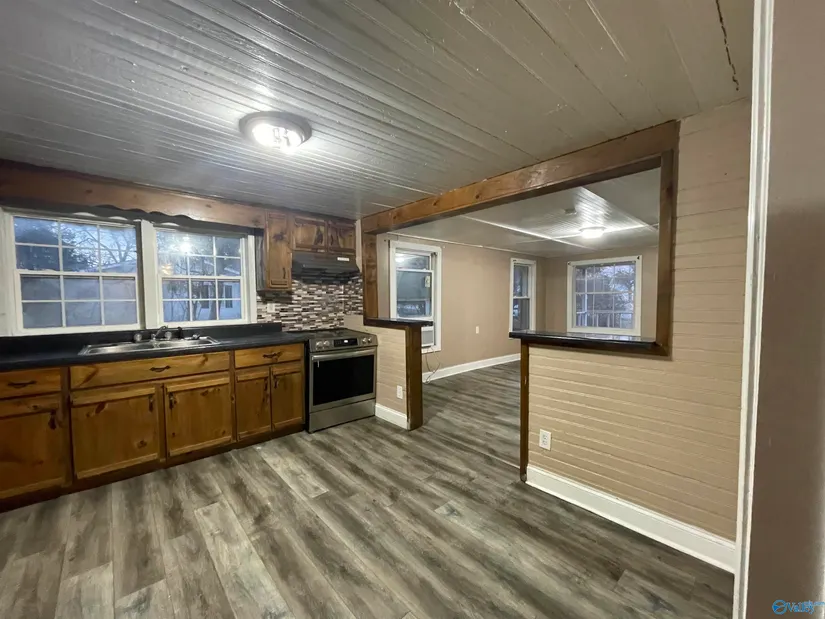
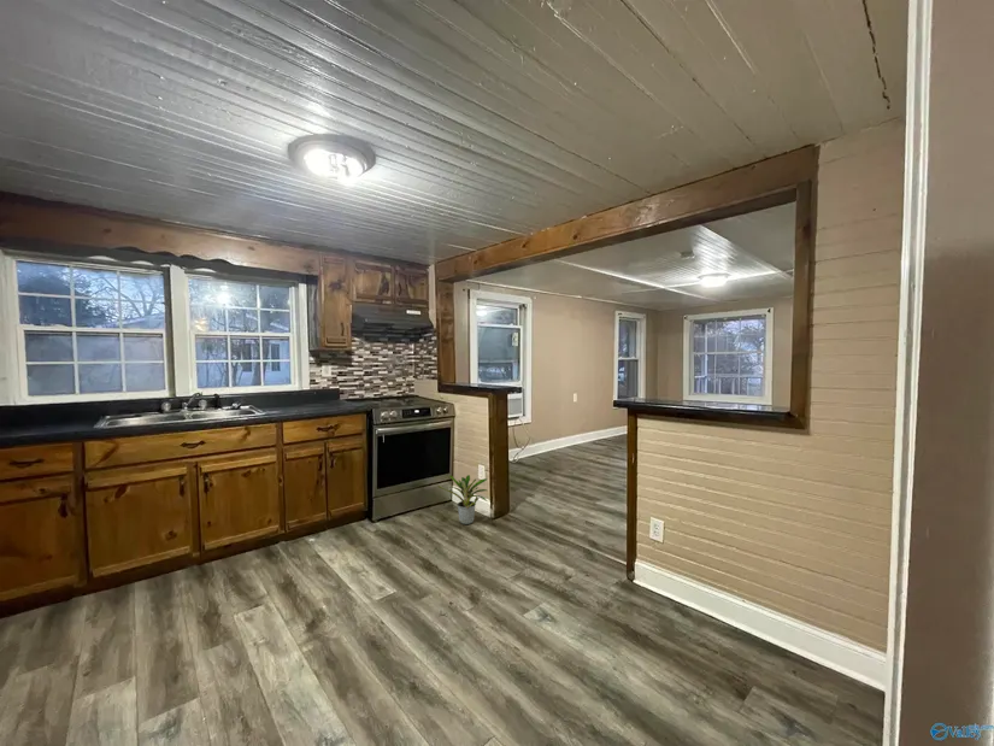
+ potted plant [437,474,488,525]
